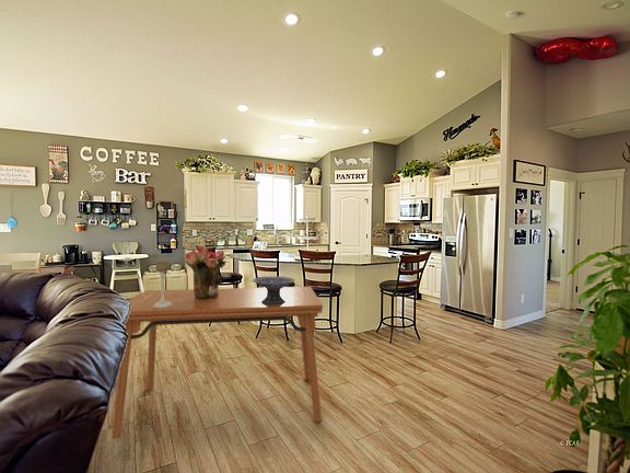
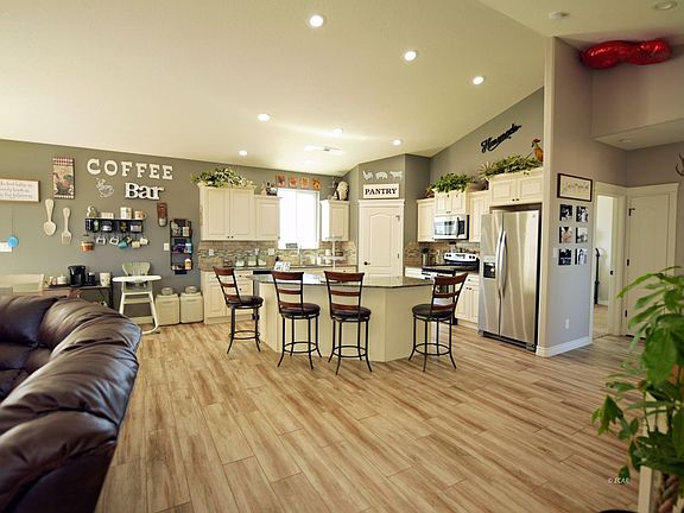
- candle holder [153,261,173,308]
- bouquet [183,245,228,298]
- dining table [110,286,324,440]
- decorative bowl [252,276,295,304]
